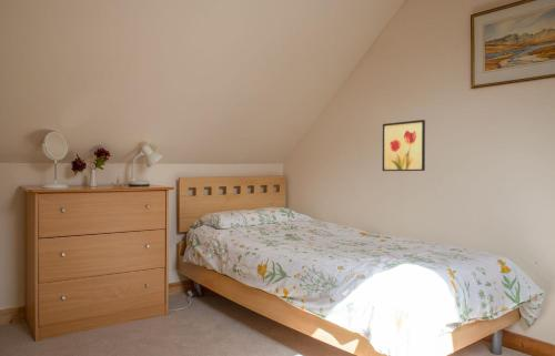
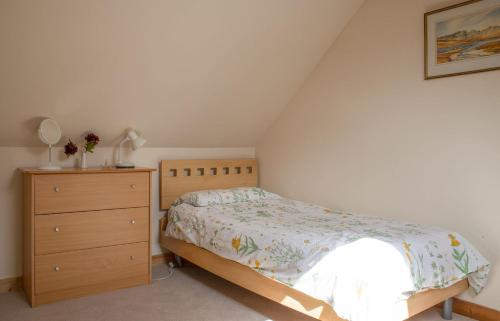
- wall art [382,119,426,172]
